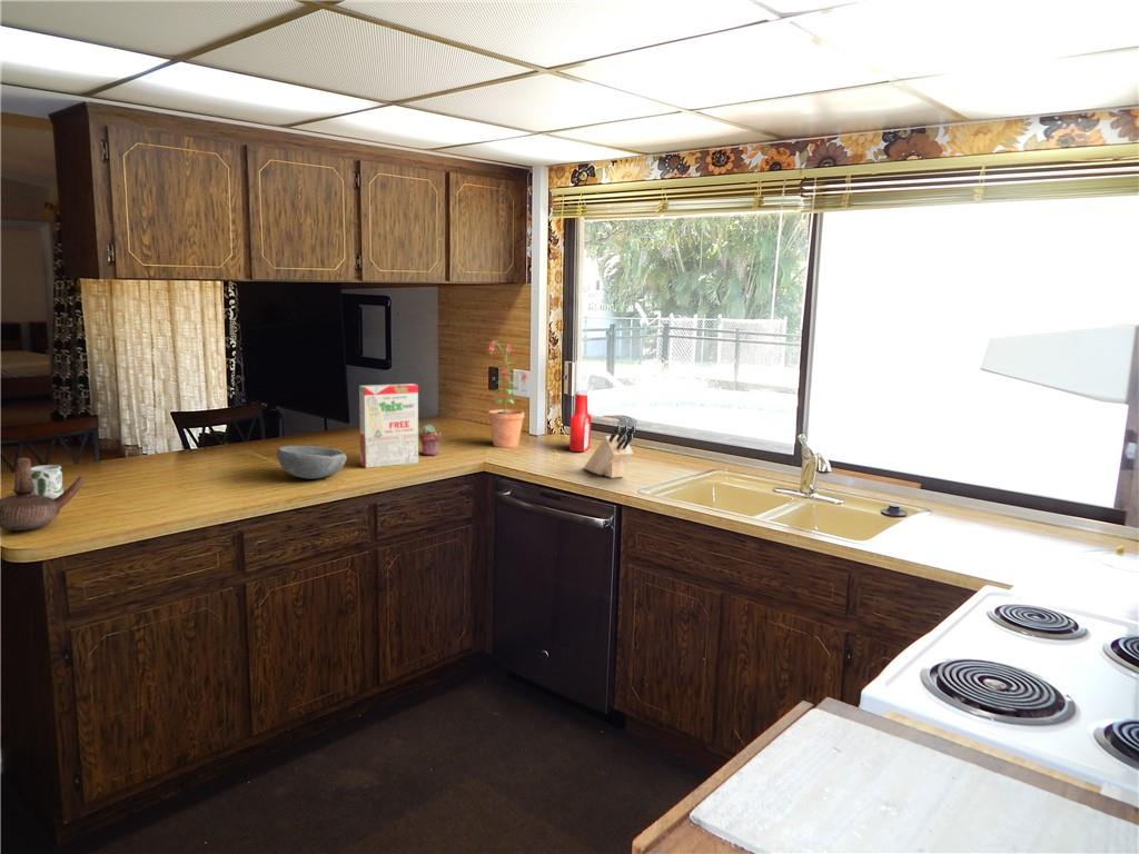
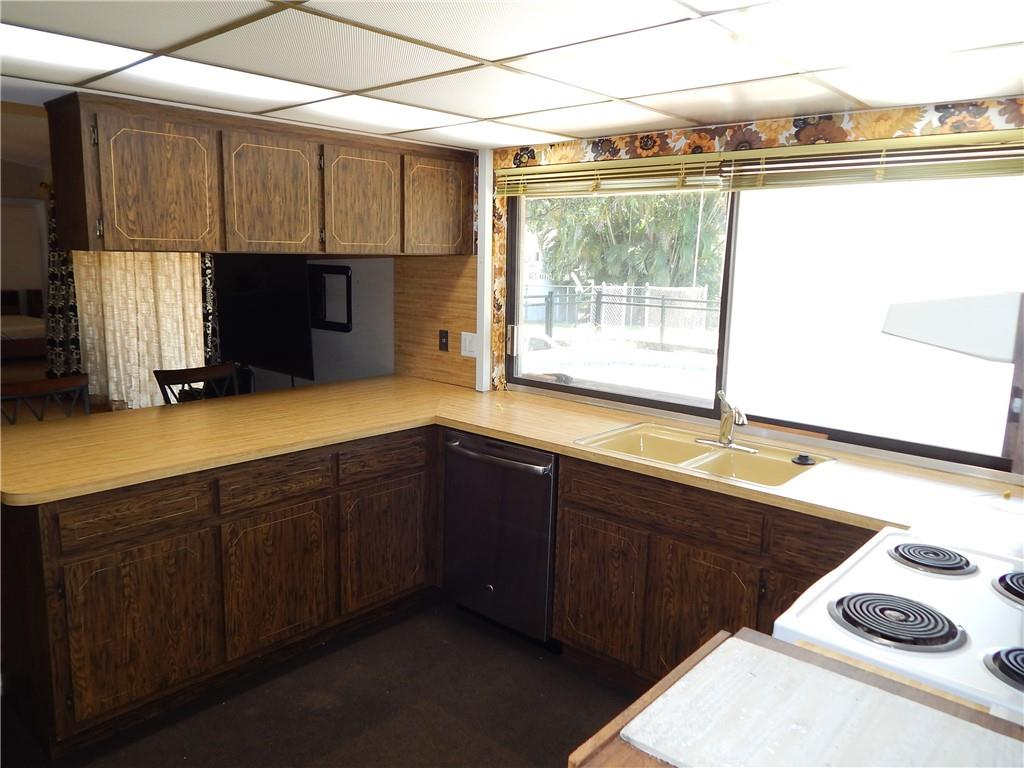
- bowl [276,445,348,479]
- knife block [583,424,637,479]
- potted plant [486,339,529,448]
- potted succulent [418,424,443,456]
- mug [31,464,65,499]
- teapot [0,457,86,532]
- soap bottle [568,389,592,453]
- cereal box [358,383,419,469]
